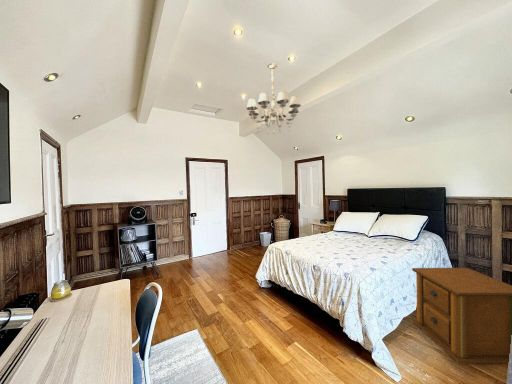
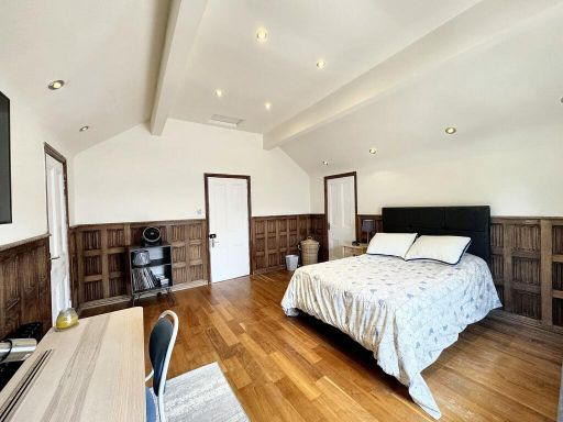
- side table [411,267,512,365]
- chandelier [245,62,302,135]
